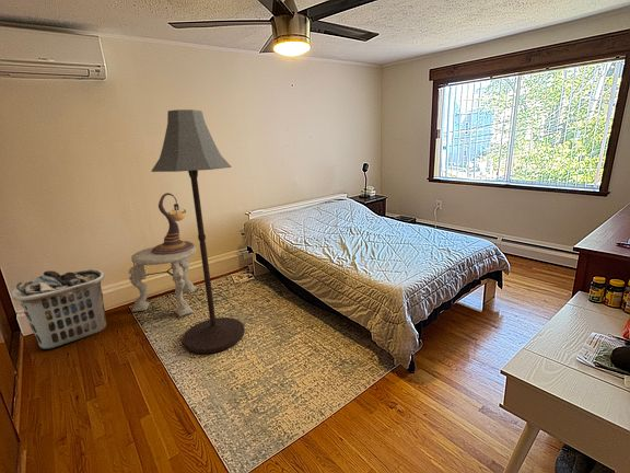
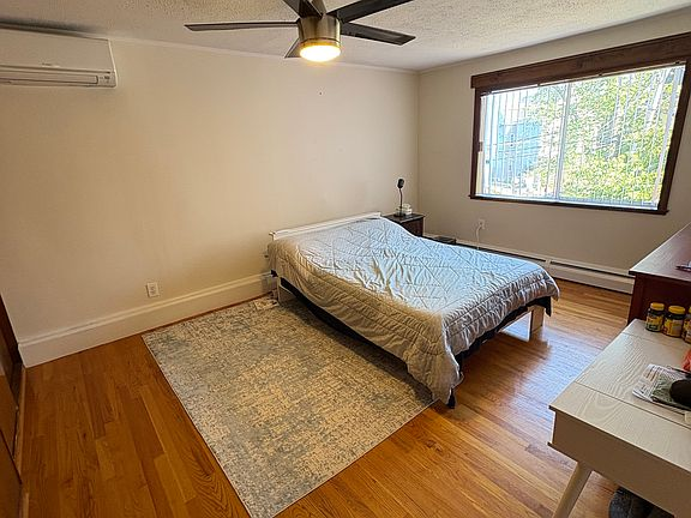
- clothes hamper [11,268,107,350]
- floor lamp [150,108,246,355]
- candle holder [152,192,195,255]
- side table [128,245,199,318]
